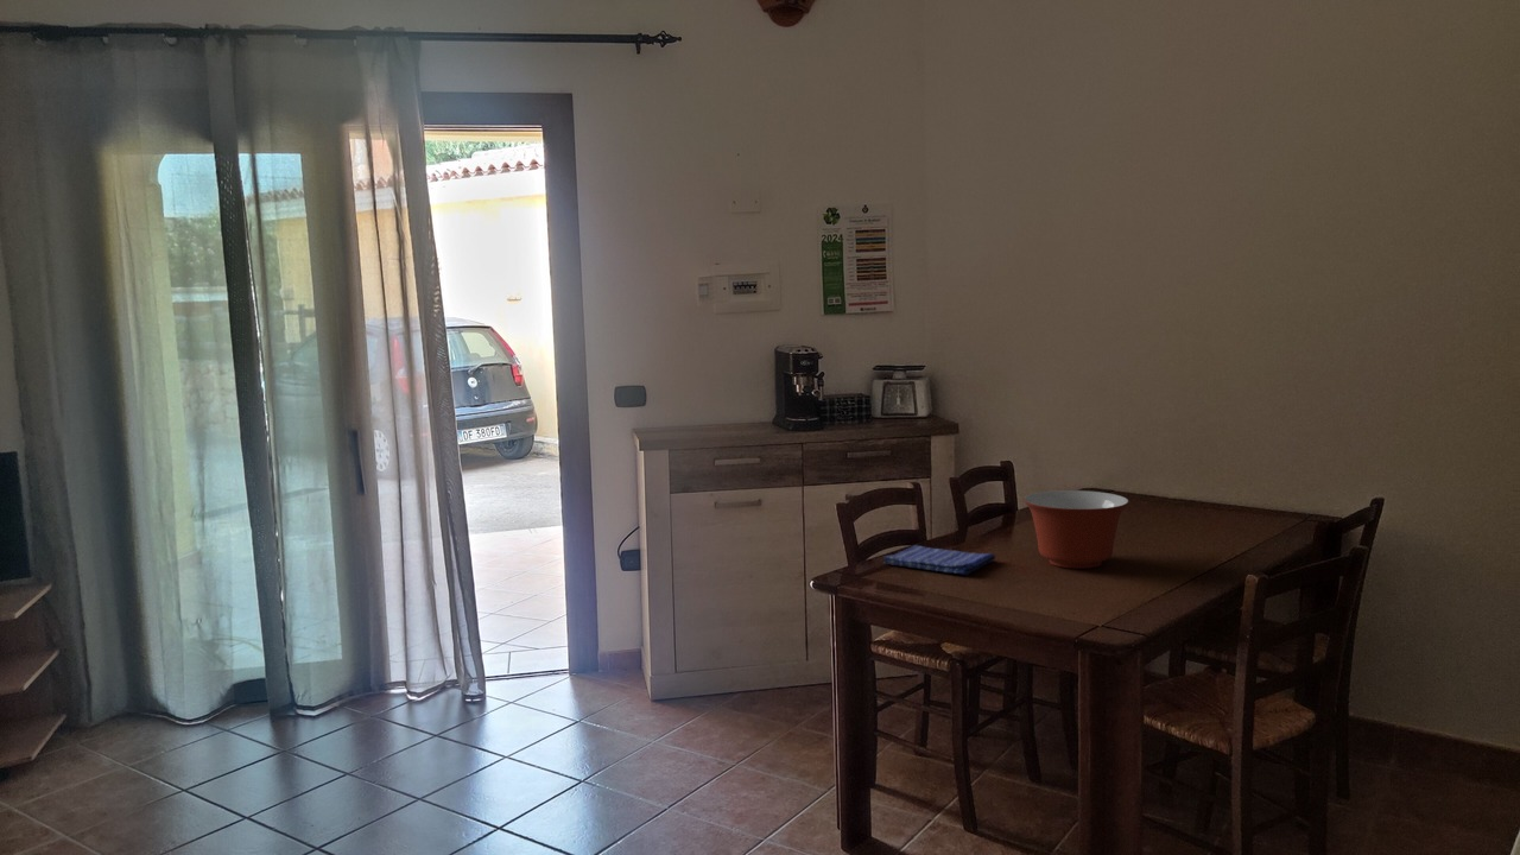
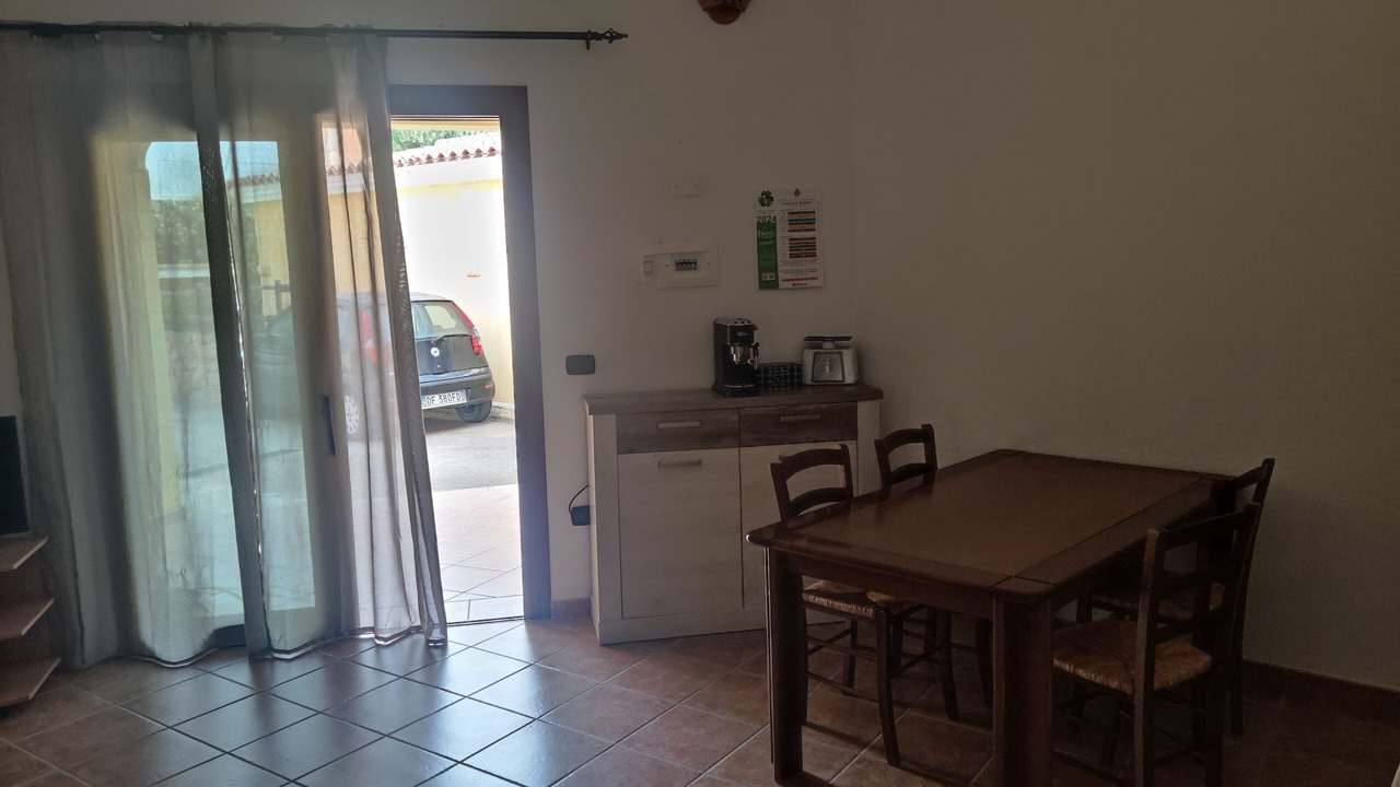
- mixing bowl [1022,489,1130,570]
- dish towel [882,544,996,576]
